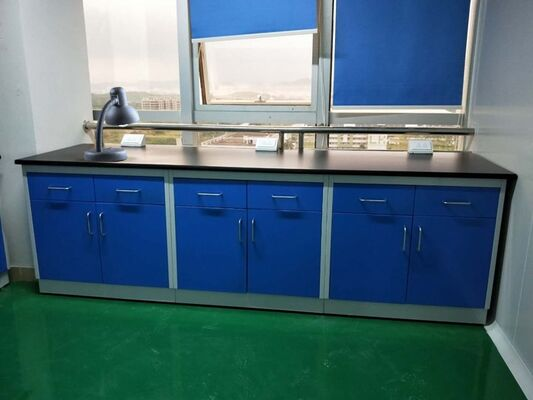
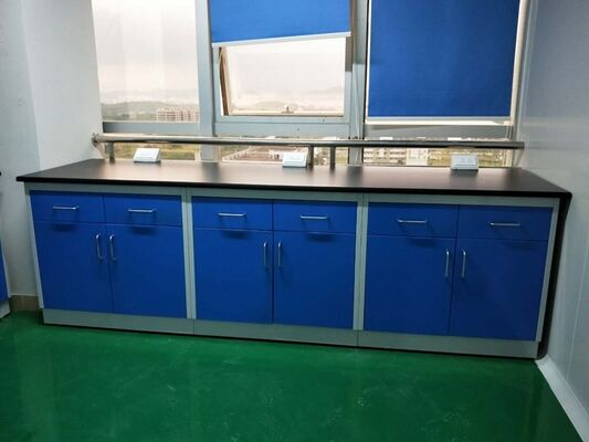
- desk lamp [83,86,141,163]
